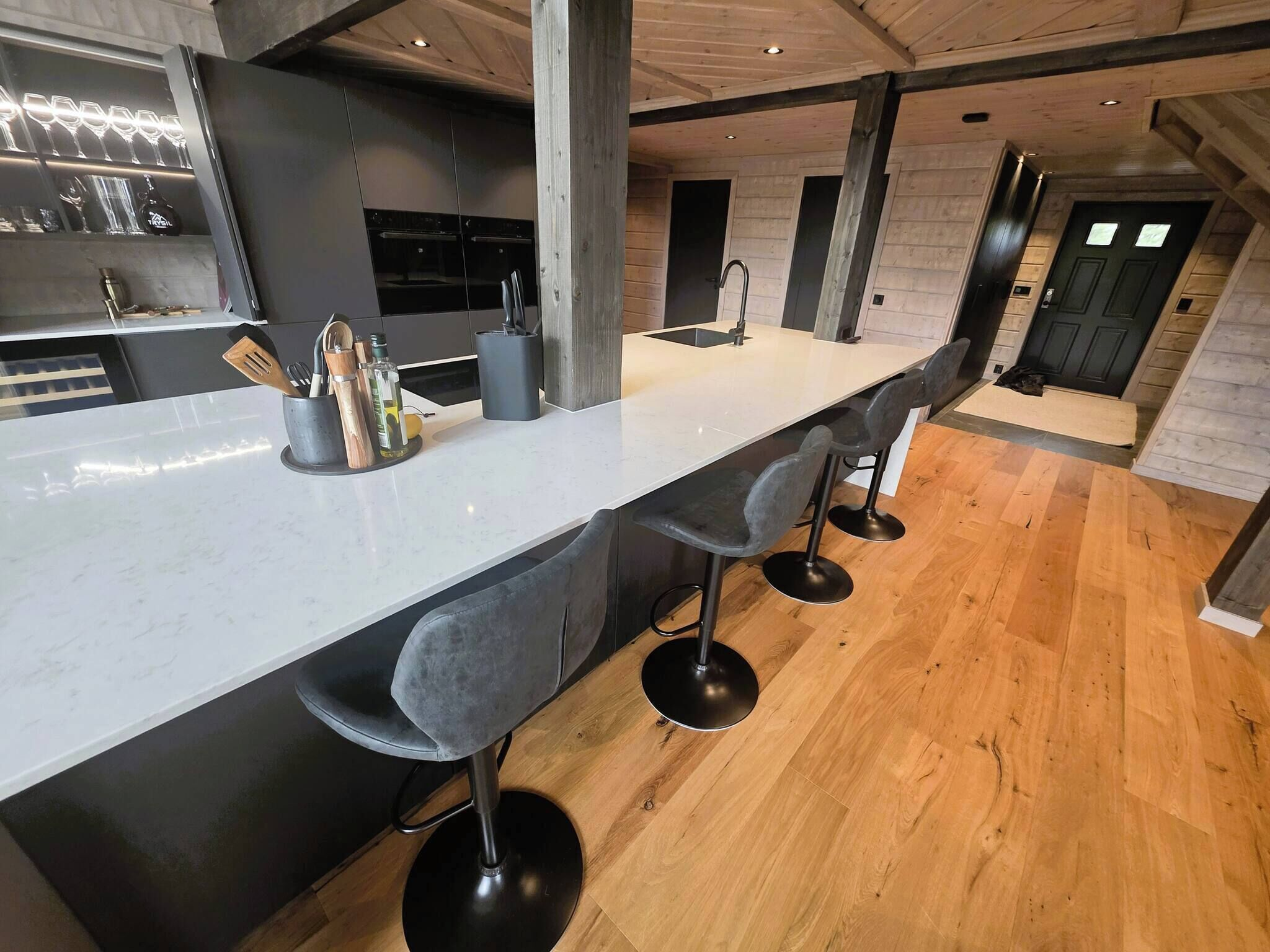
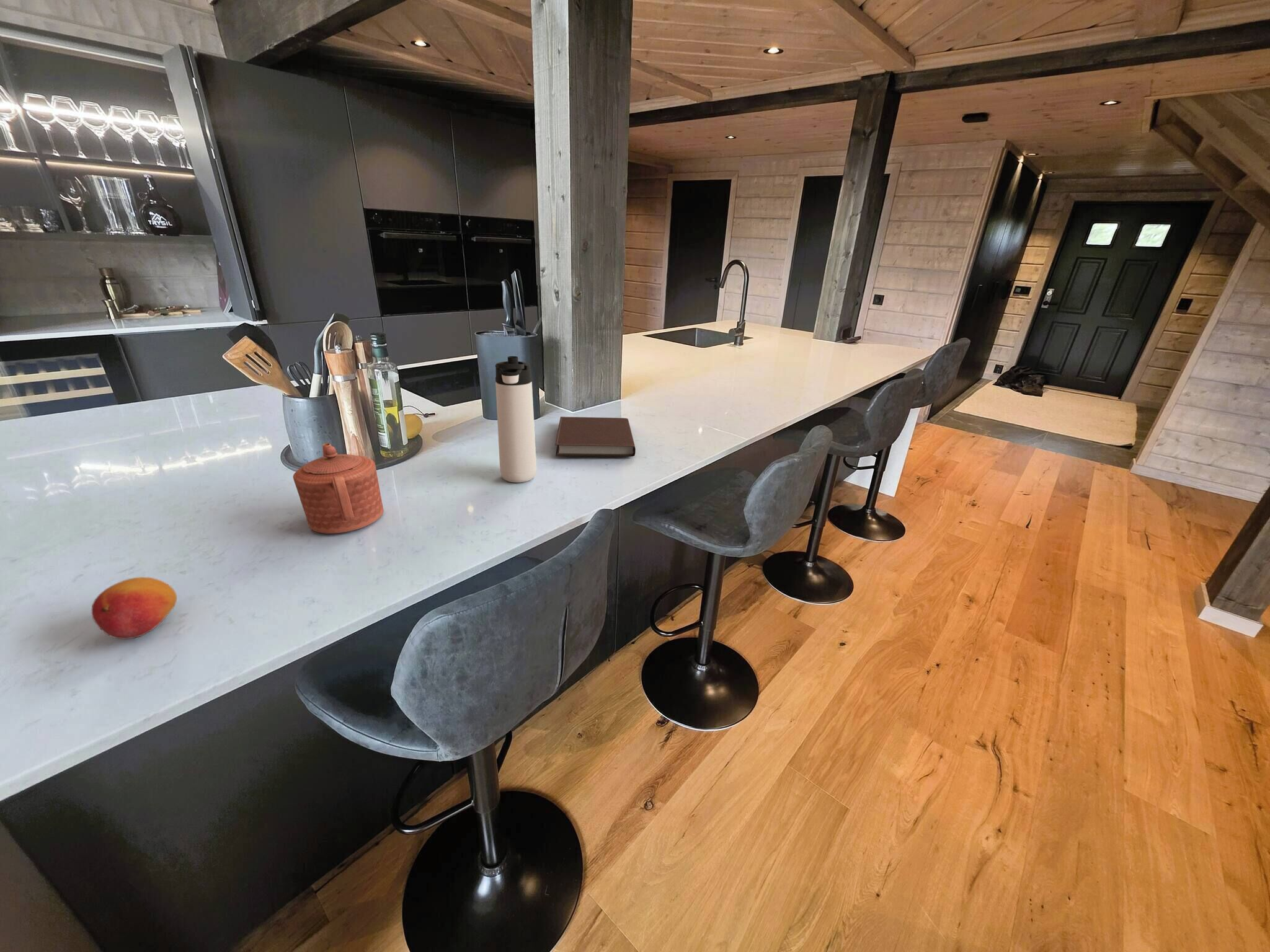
+ fruit [91,576,177,640]
+ teapot [293,443,384,534]
+ thermos bottle [495,356,537,483]
+ notebook [554,416,636,457]
